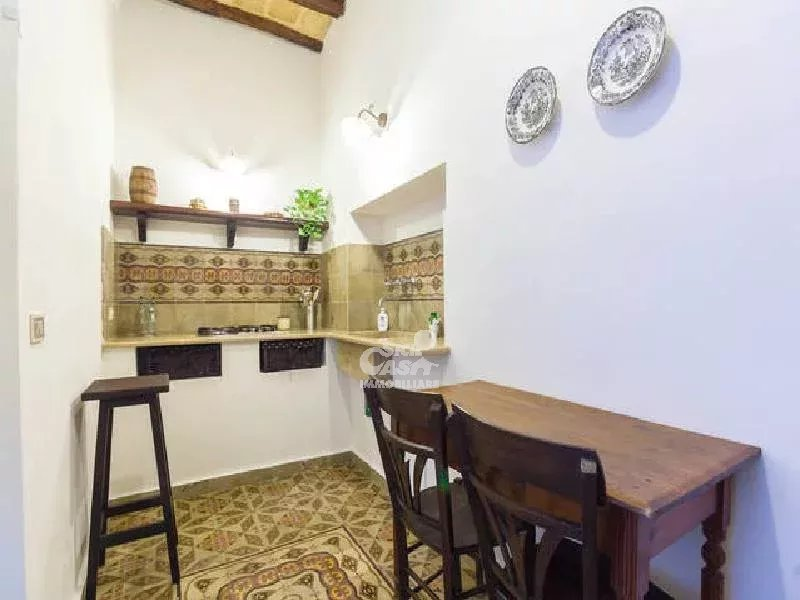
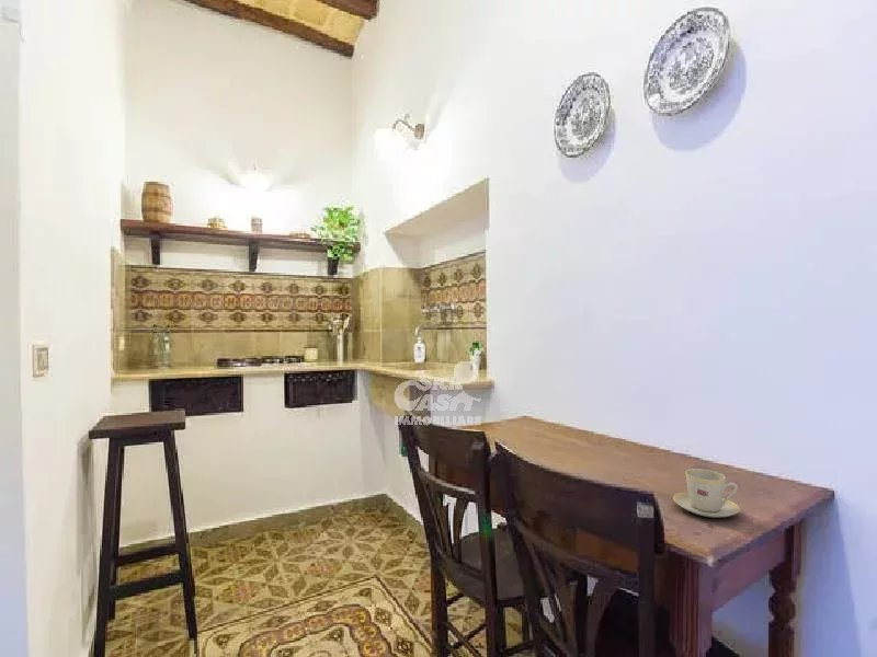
+ teacup [672,468,741,519]
